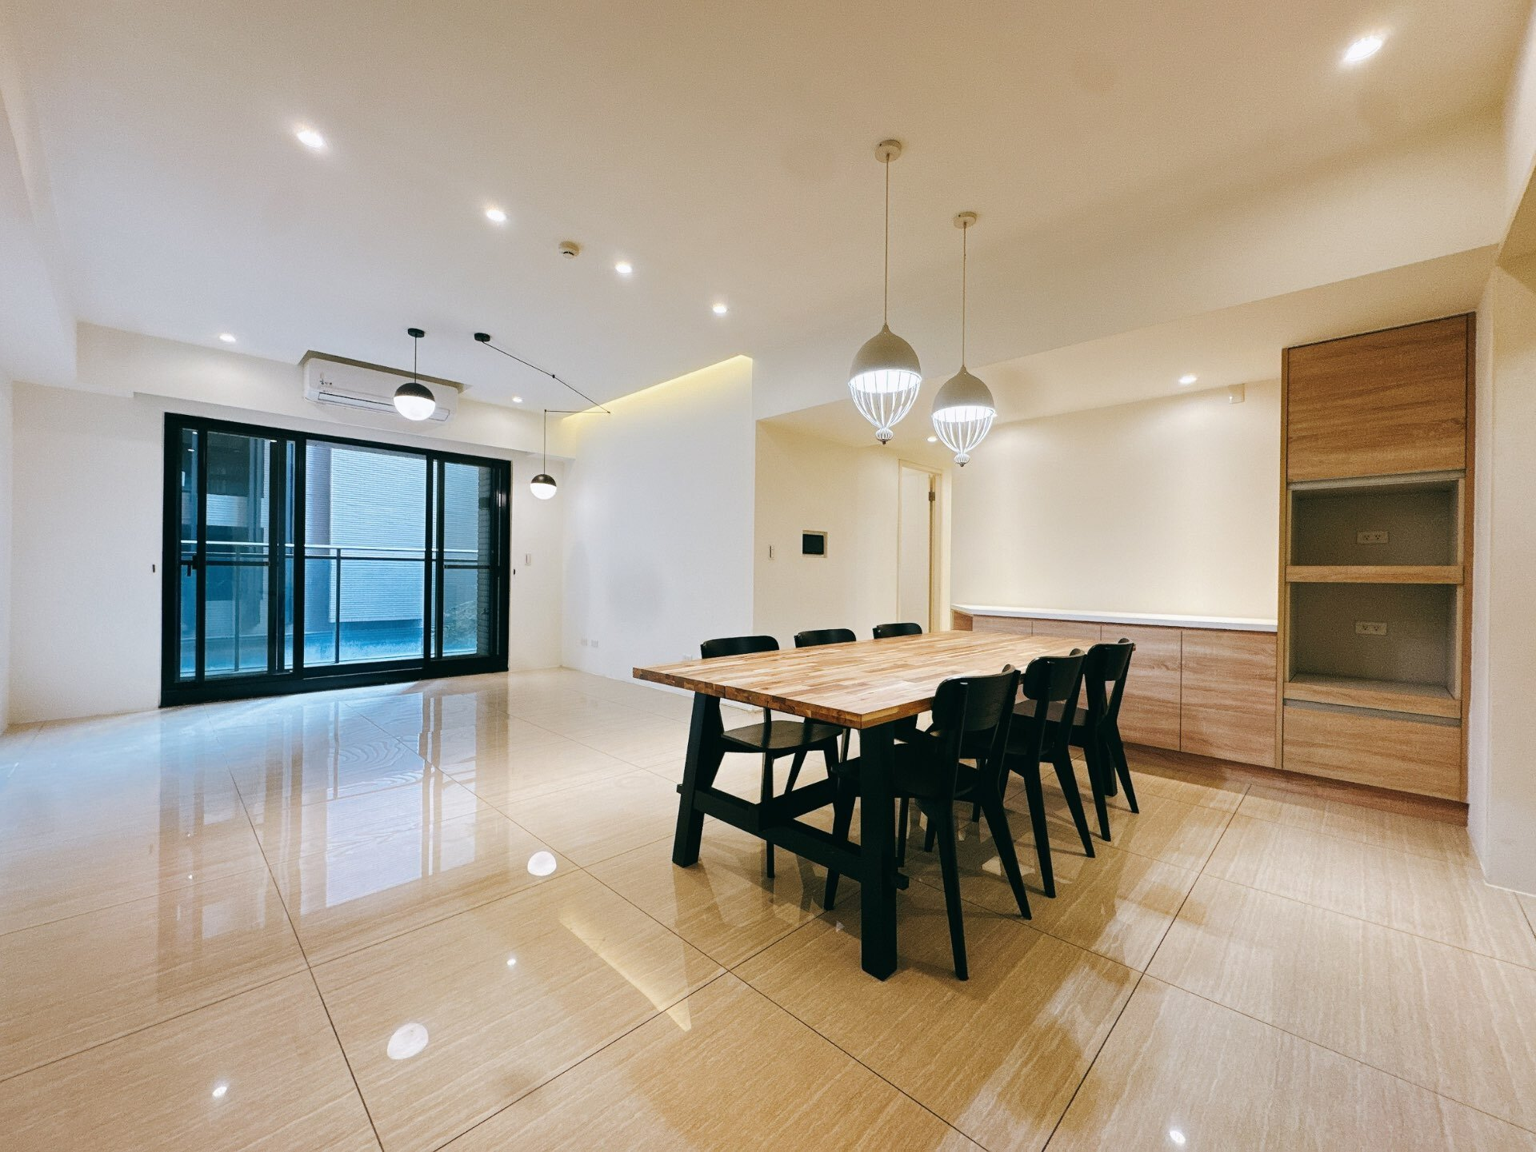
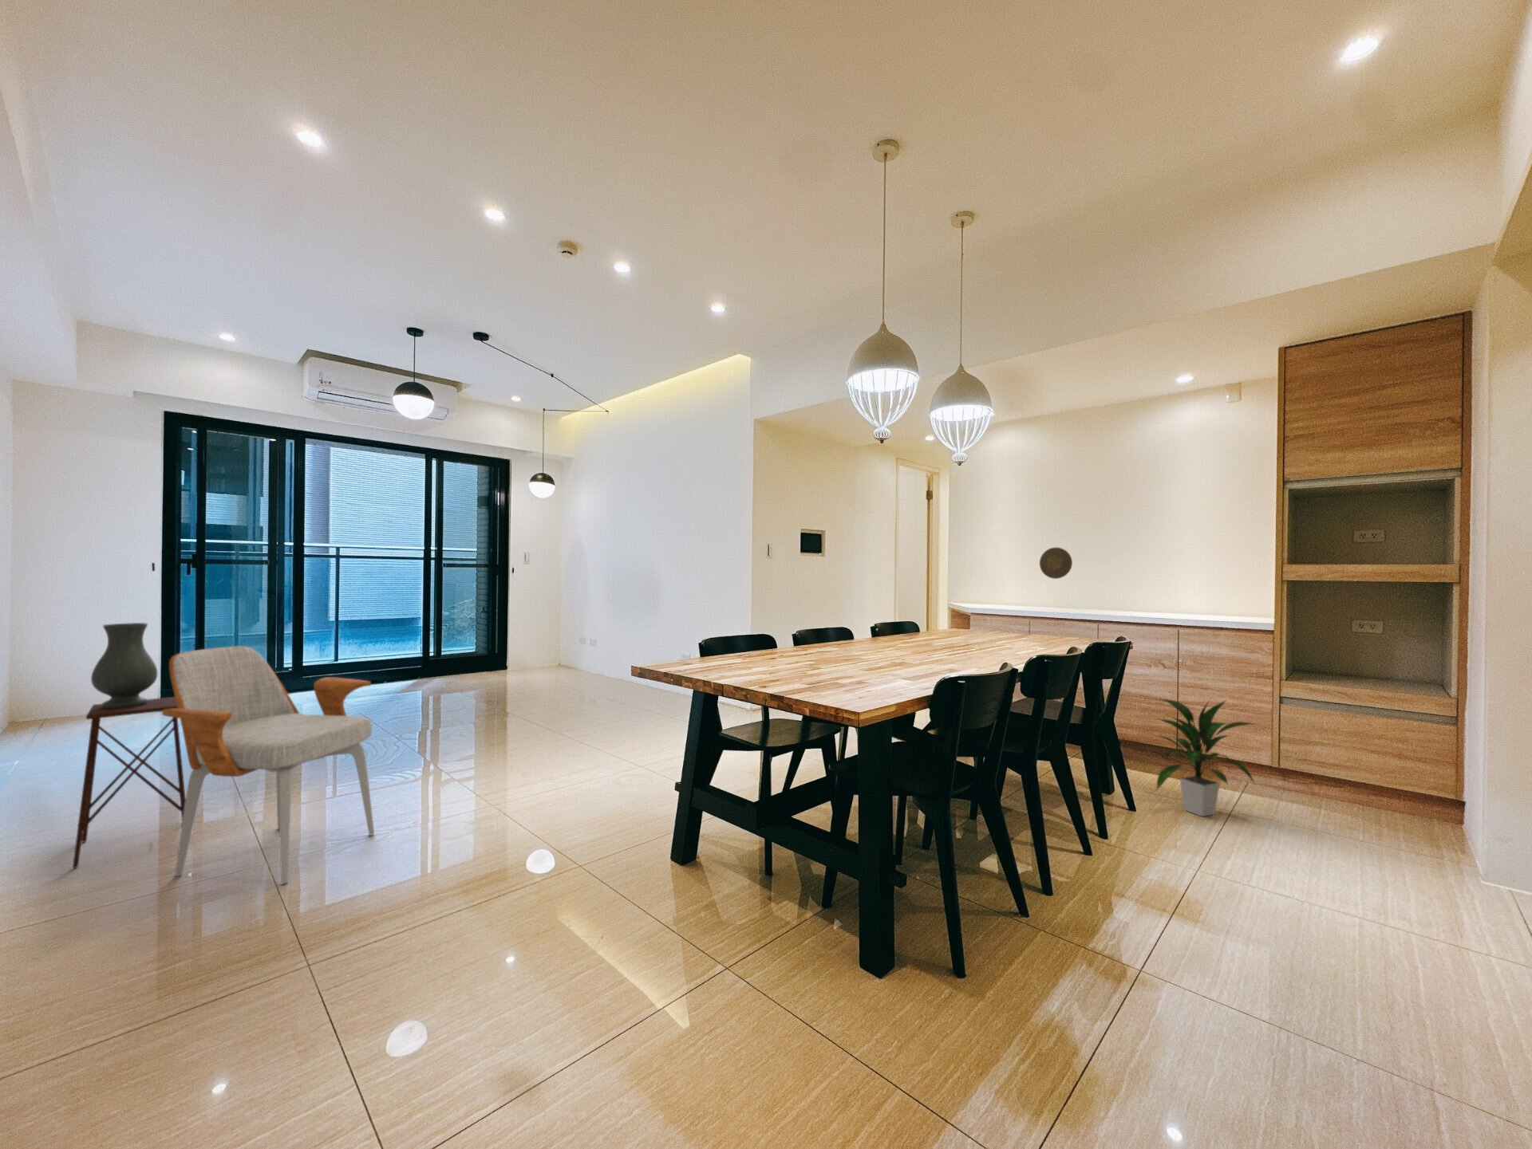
+ vase [91,622,158,708]
+ decorative plate [1039,547,1073,579]
+ indoor plant [1152,696,1258,817]
+ side table [71,696,186,869]
+ armchair [162,645,375,885]
